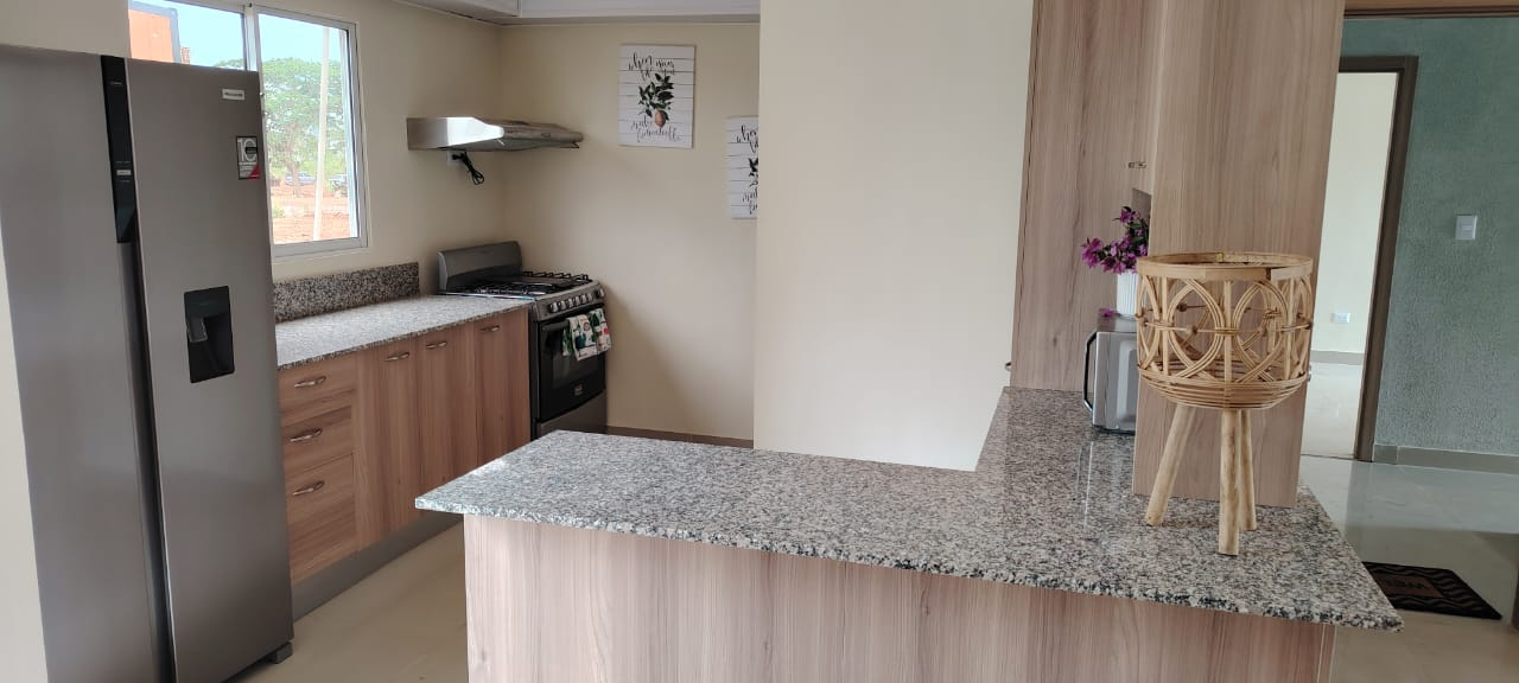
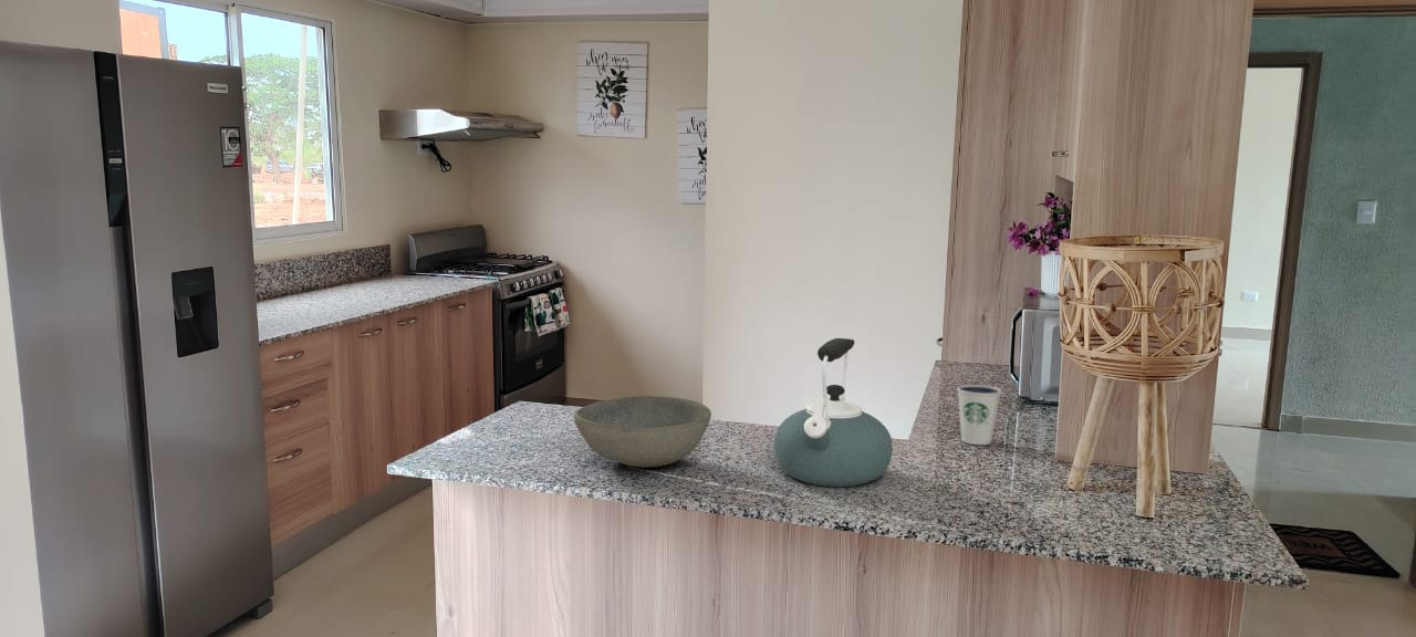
+ dixie cup [956,384,1002,446]
+ kettle [773,337,894,488]
+ bowl [573,395,712,468]
